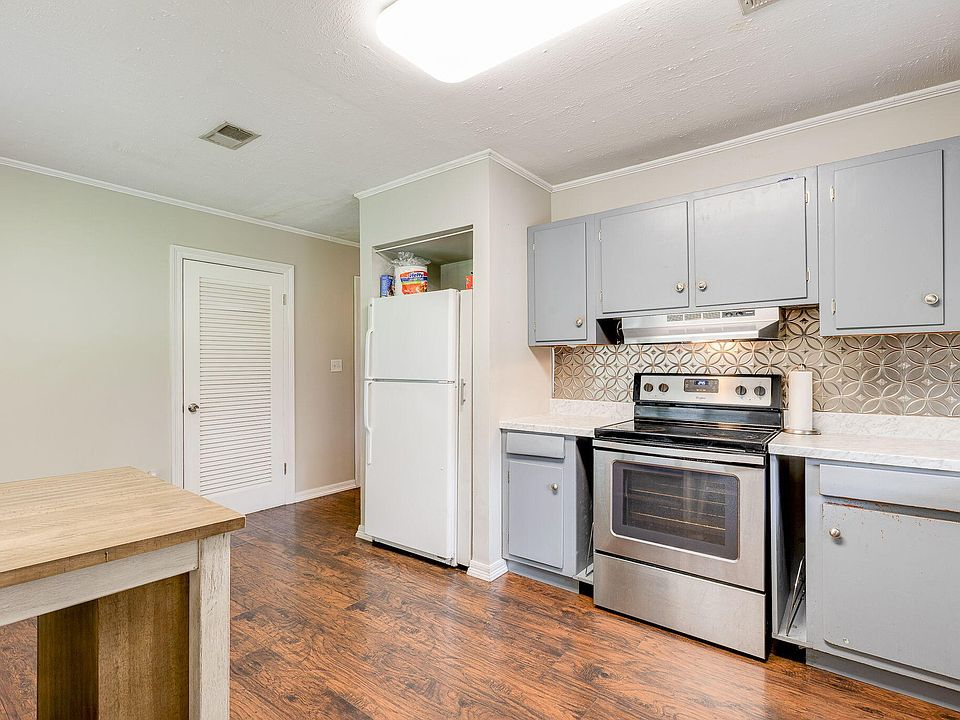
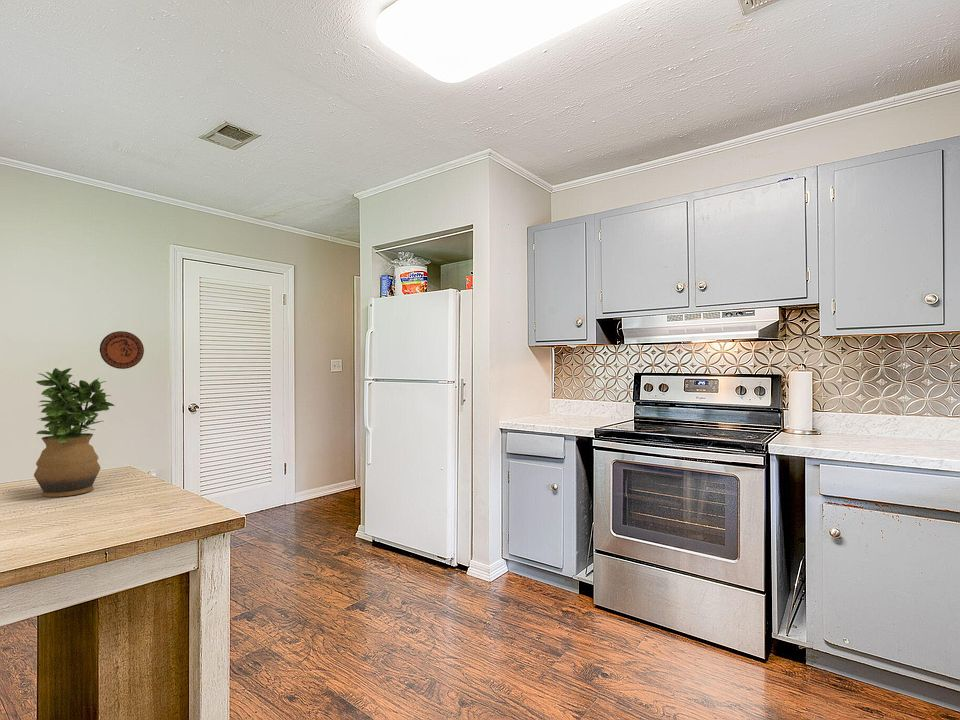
+ potted plant [33,367,116,498]
+ decorative plate [99,330,145,370]
